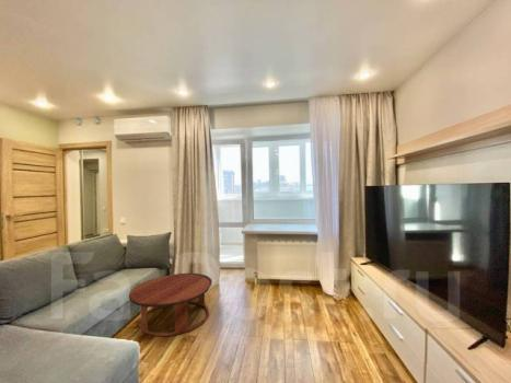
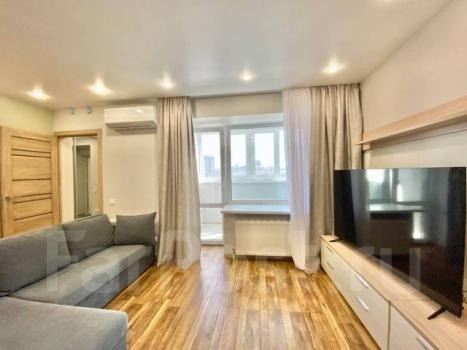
- coffee table [128,272,213,337]
